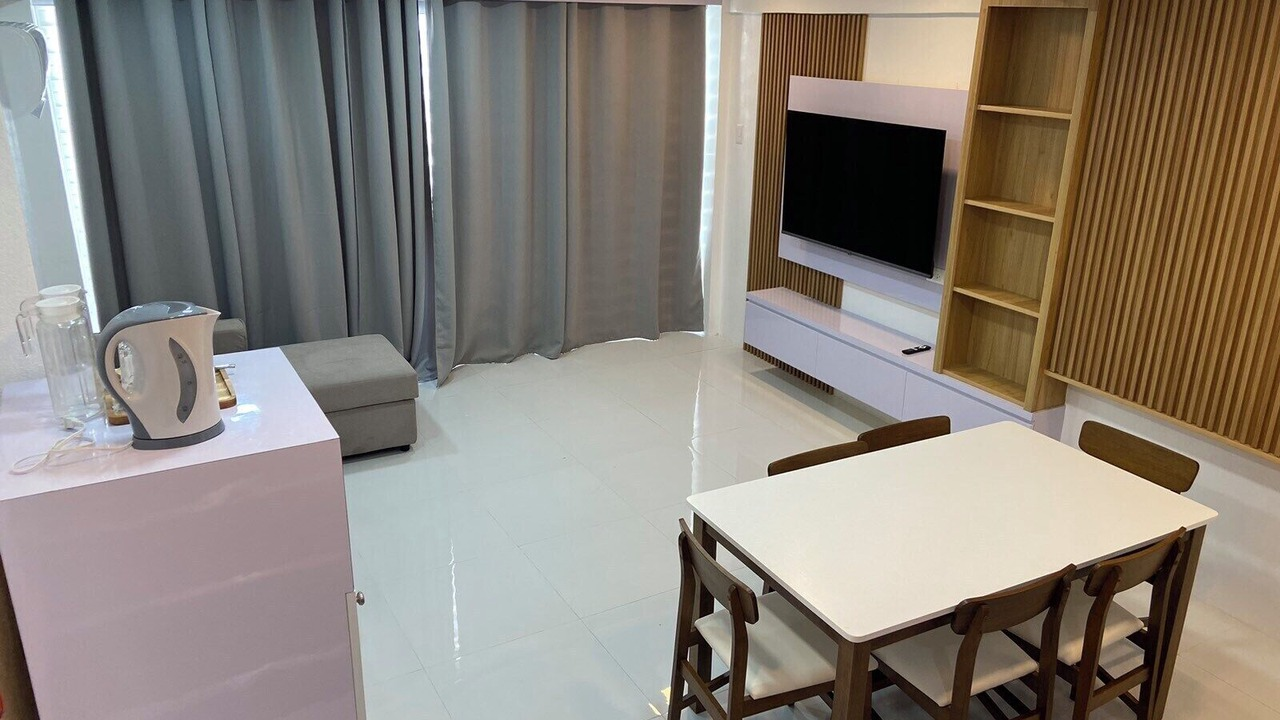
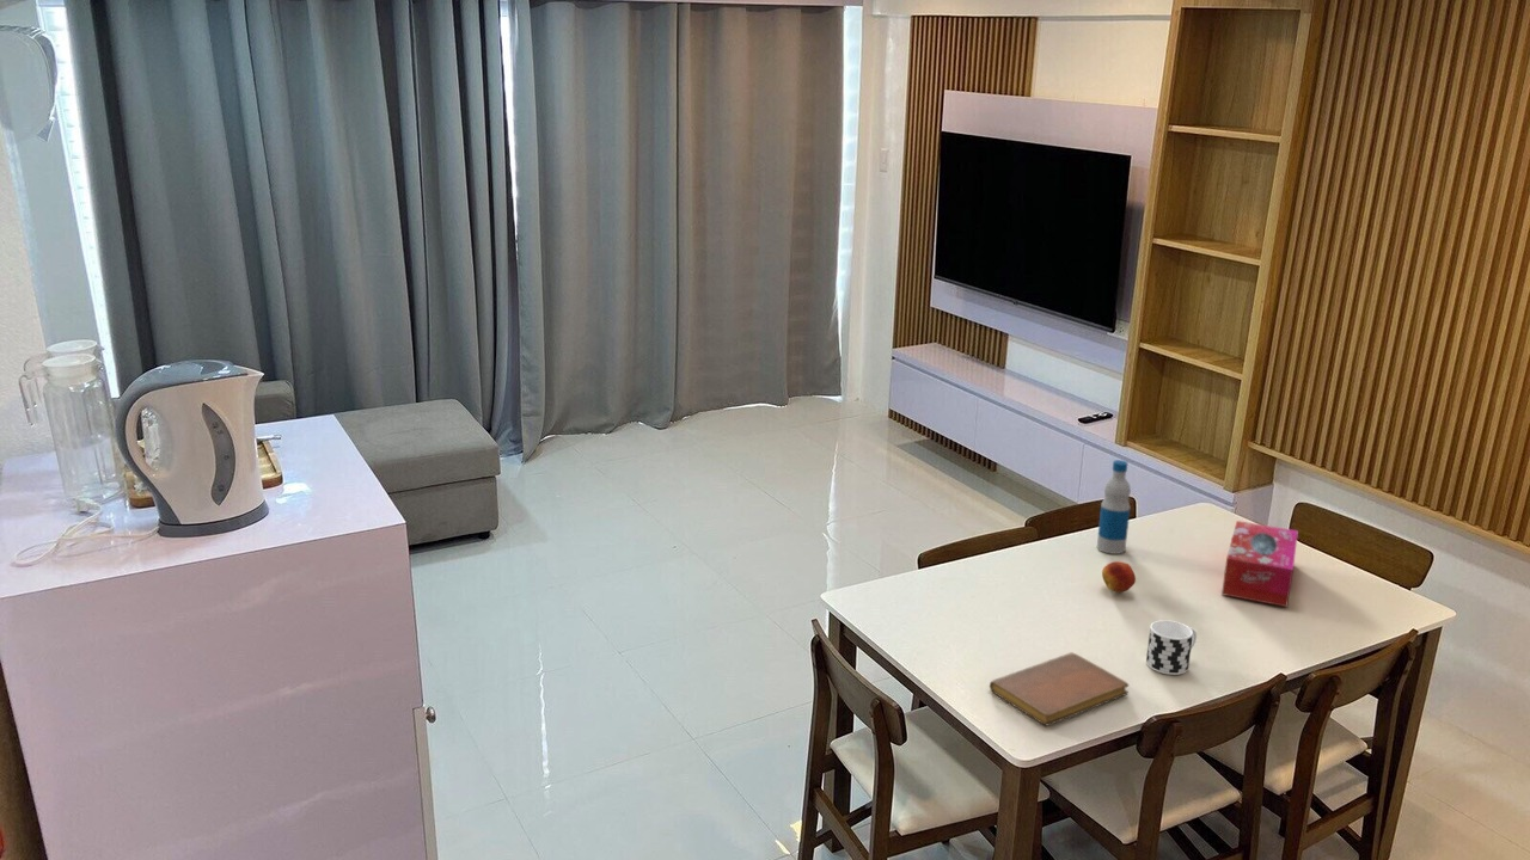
+ notebook [989,651,1130,726]
+ cup [1145,619,1198,676]
+ bottle [1096,459,1132,555]
+ fruit [1101,560,1137,594]
+ tissue box [1220,520,1299,608]
